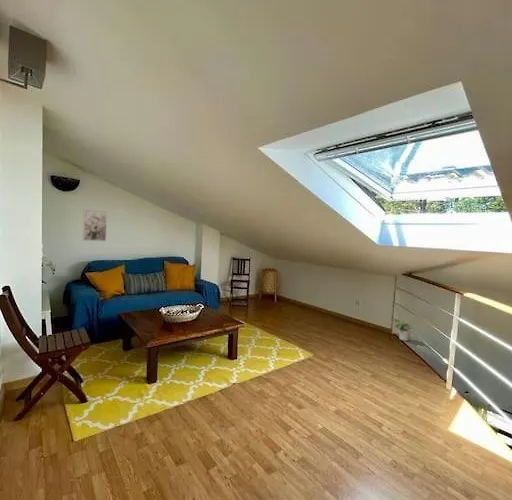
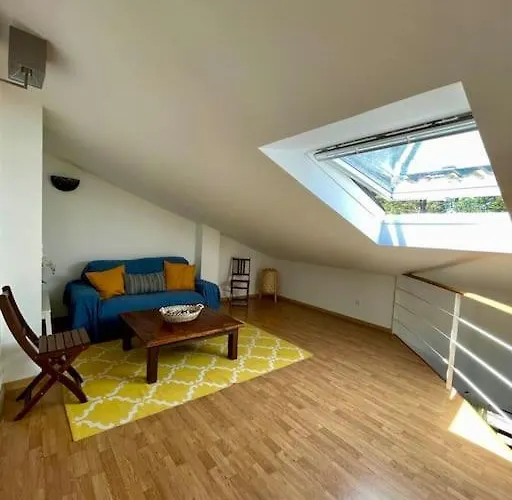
- potted plant [393,318,412,342]
- wall art [82,208,108,242]
